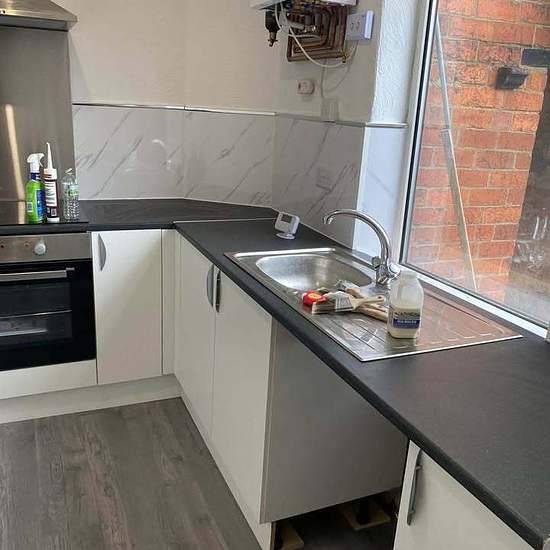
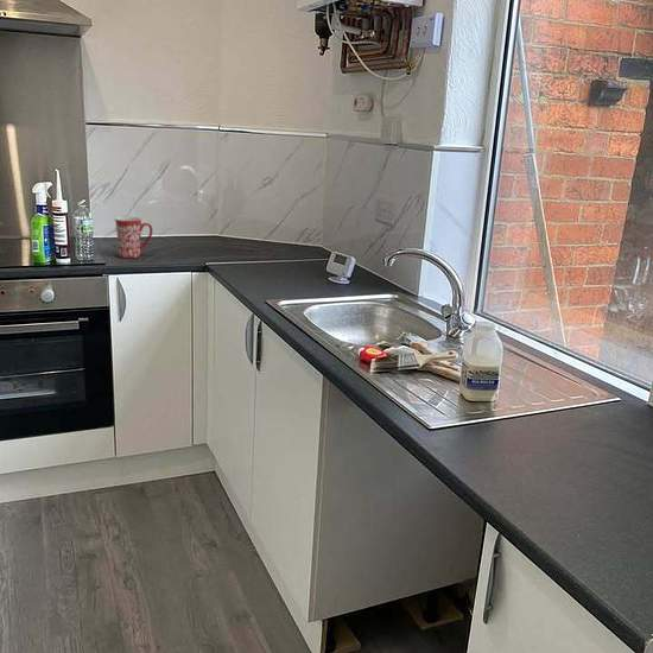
+ mug [114,216,153,259]
